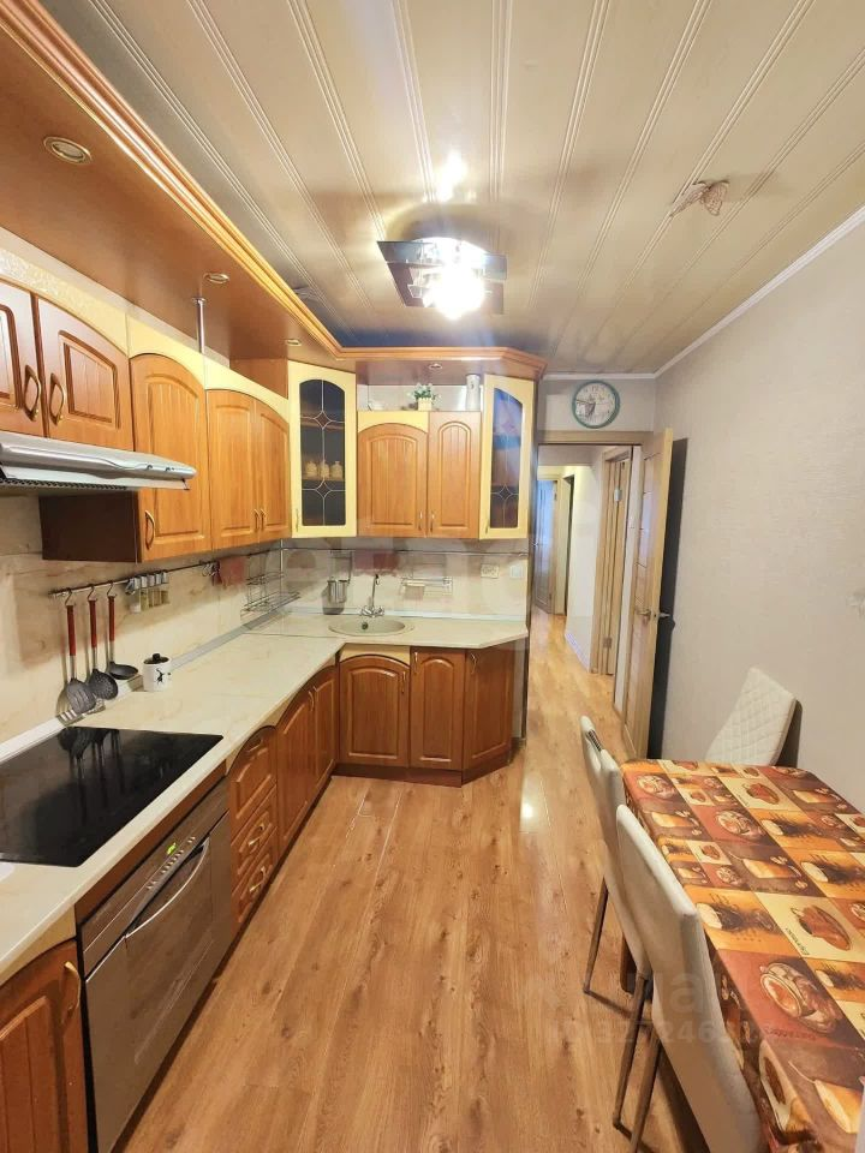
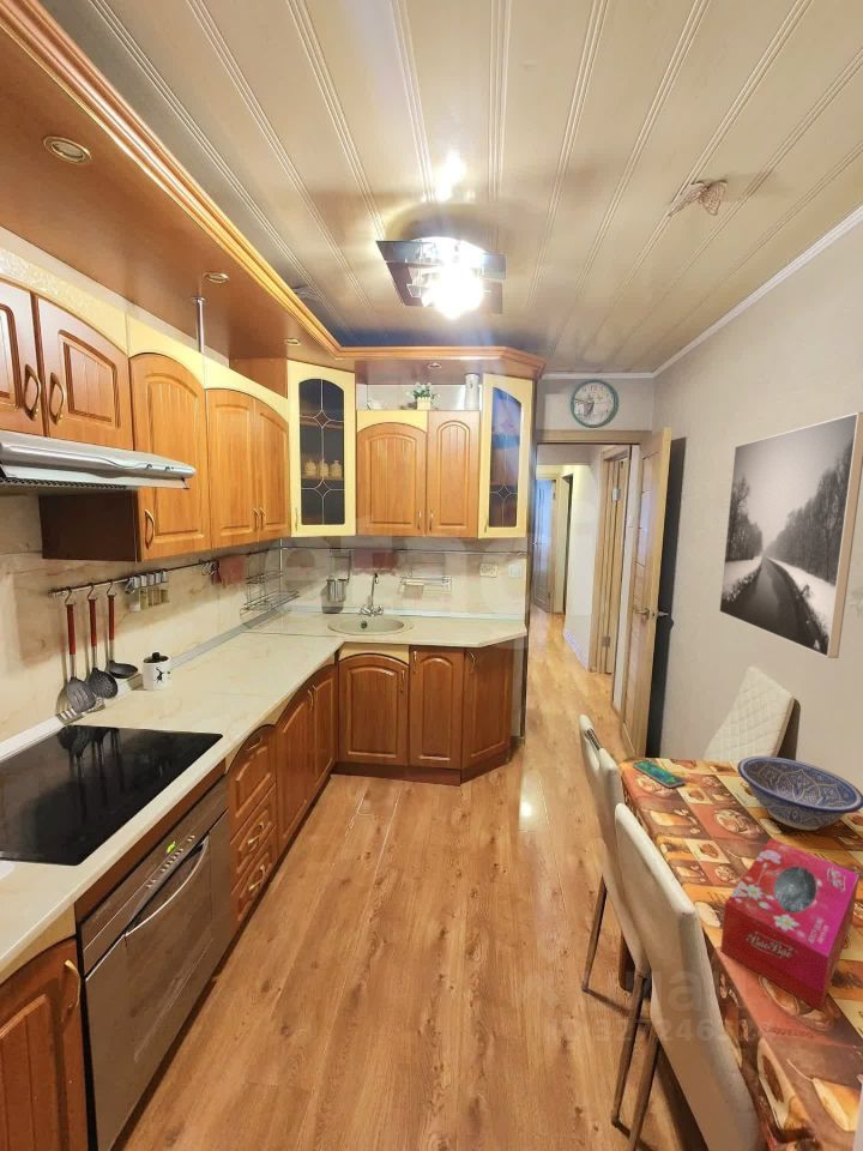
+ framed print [718,411,863,659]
+ decorative bowl [736,755,863,831]
+ tissue box [719,837,859,1012]
+ smartphone [632,759,686,789]
